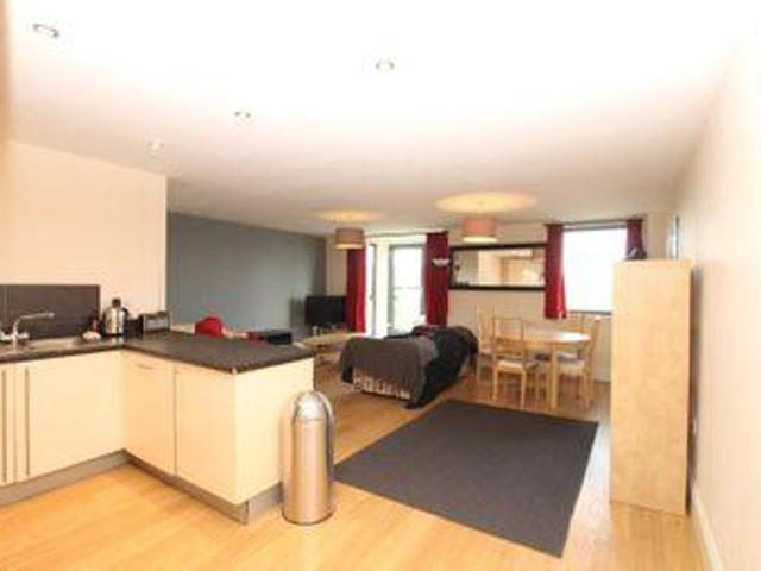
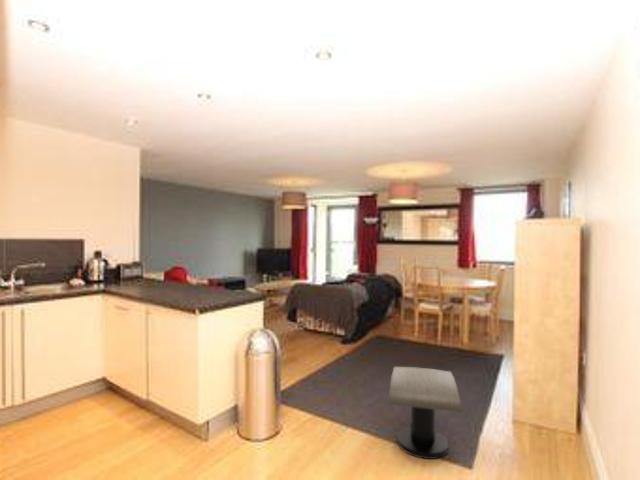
+ stool [387,366,464,460]
